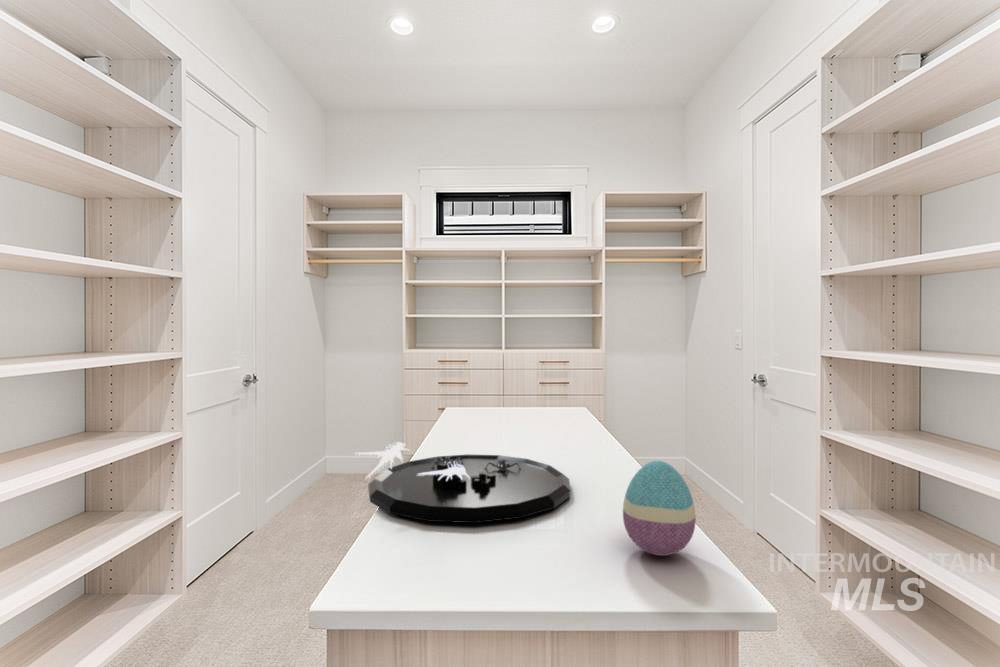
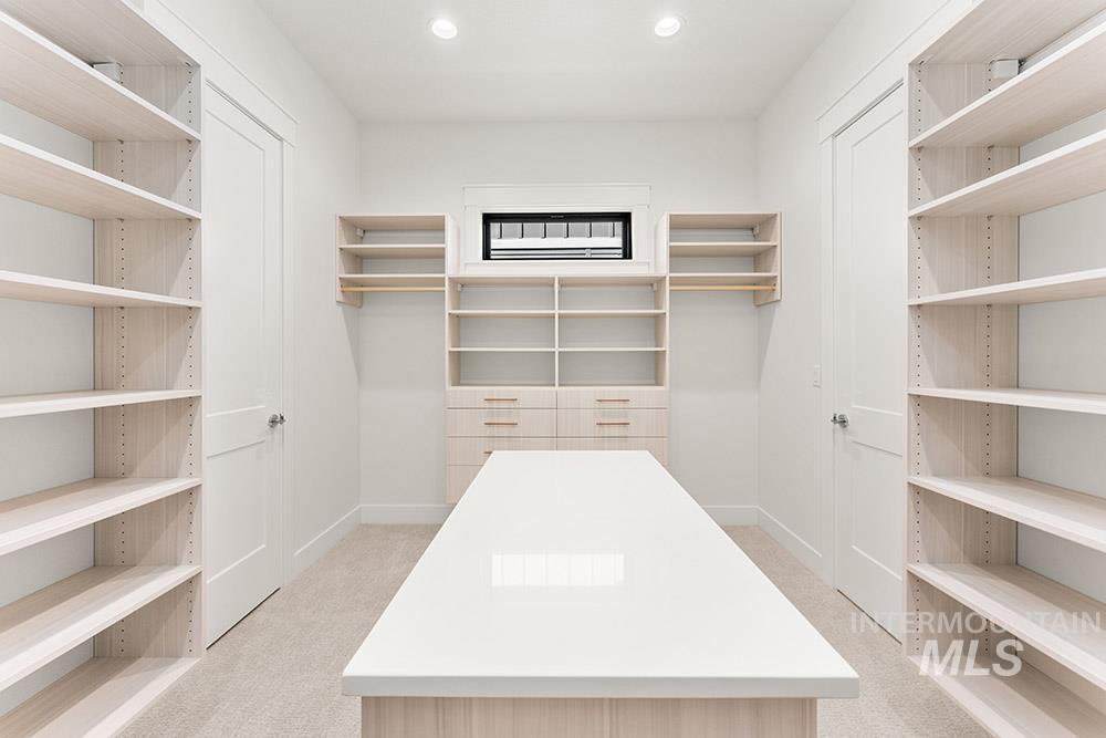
- decorative tray [354,441,571,524]
- decorative egg [622,460,697,557]
